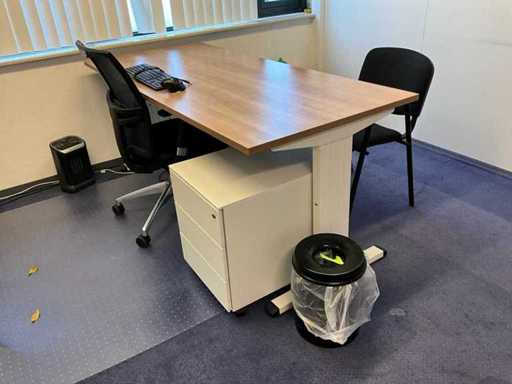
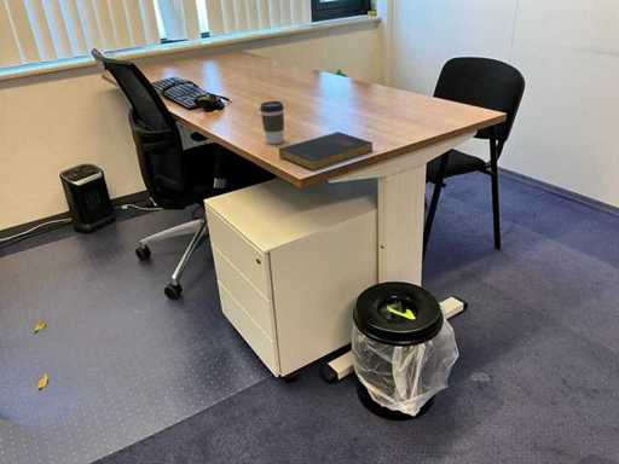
+ book [278,130,374,172]
+ coffee cup [259,100,285,145]
